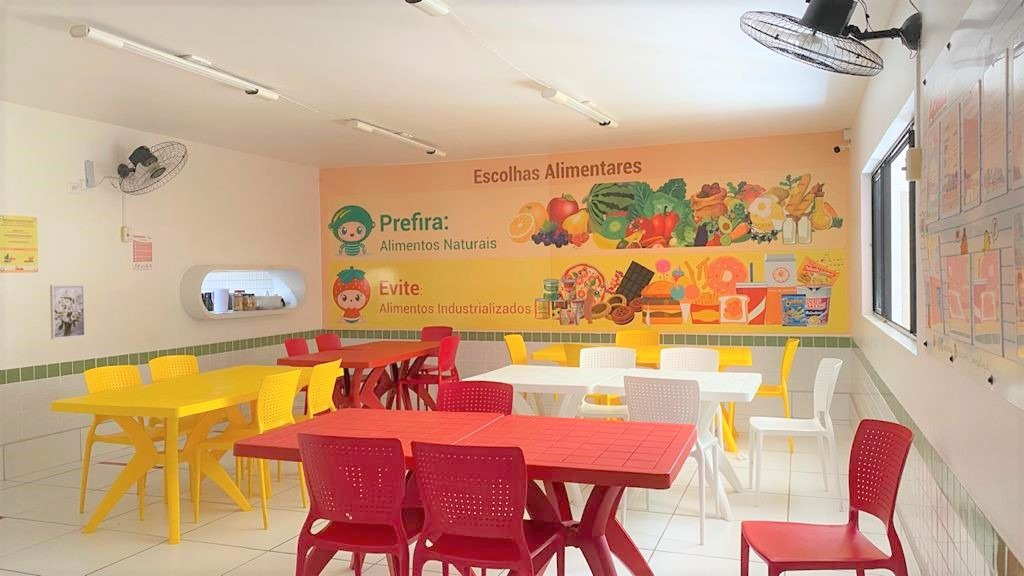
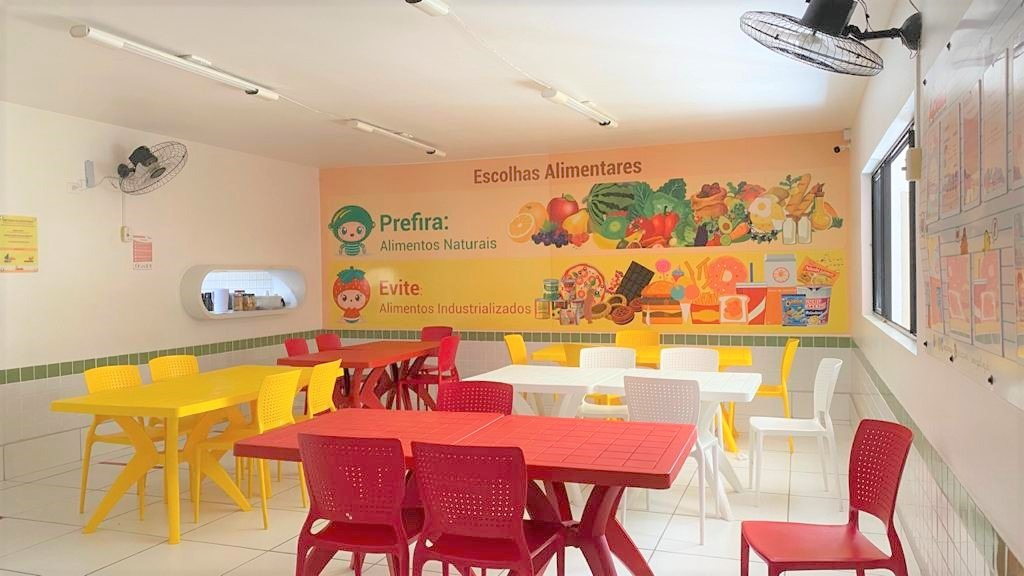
- wall art [49,284,87,340]
